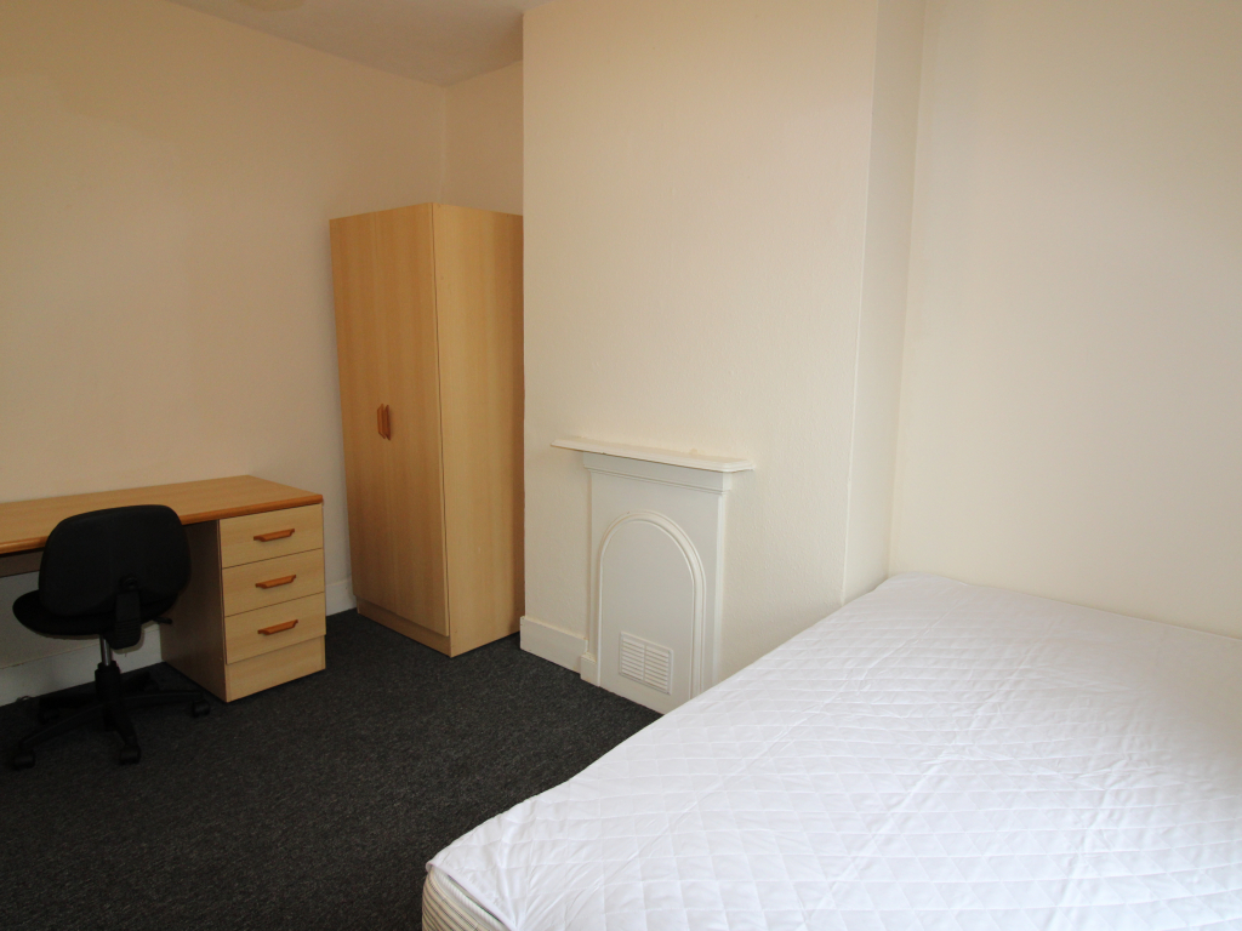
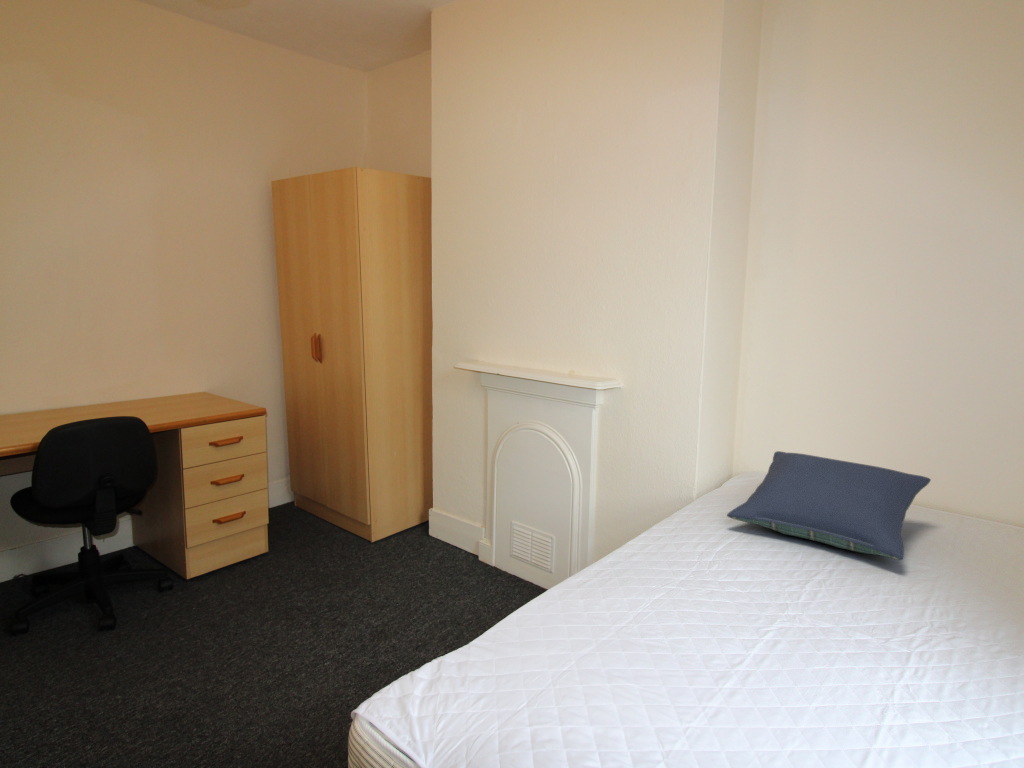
+ pillow [726,450,932,561]
